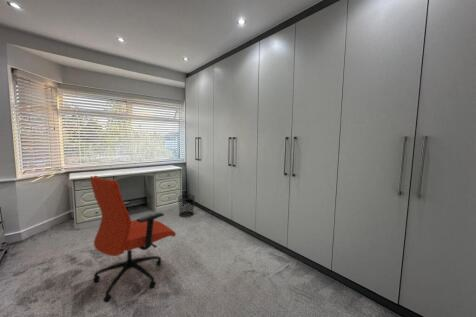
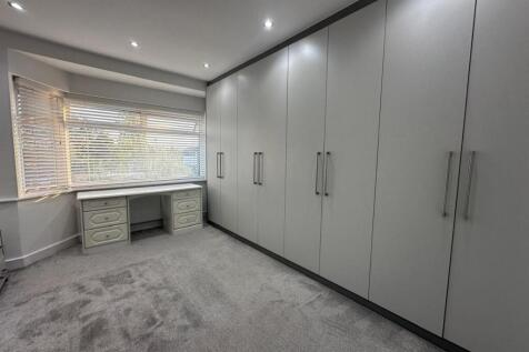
- waste bin [177,193,196,218]
- office chair [89,175,177,303]
